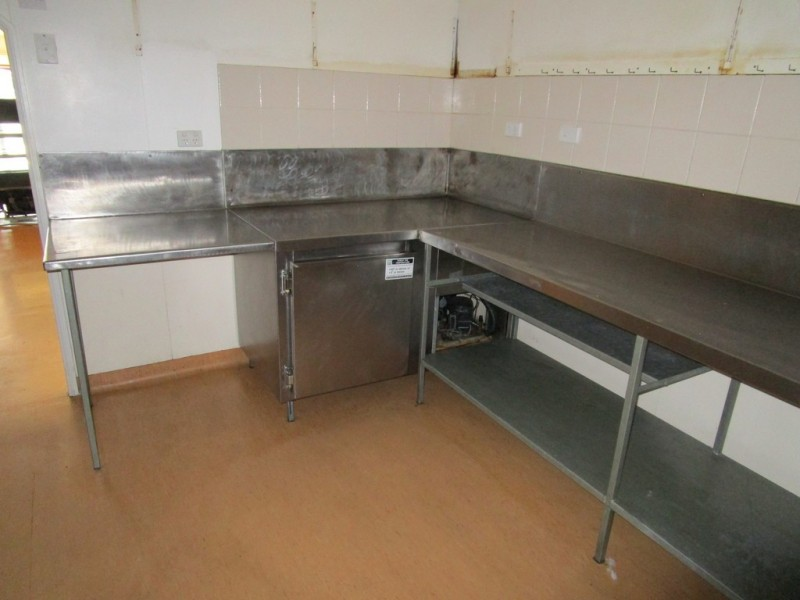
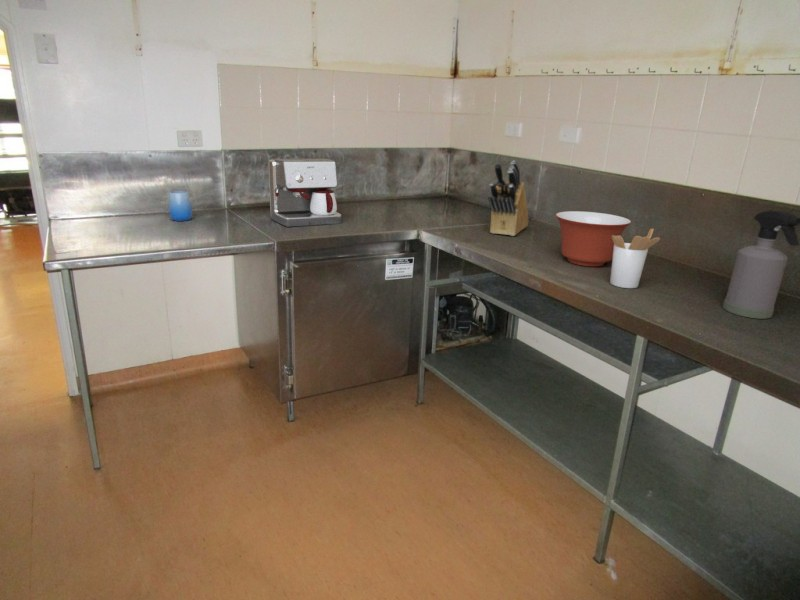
+ mixing bowl [555,210,632,267]
+ spray bottle [722,210,800,320]
+ cup [168,190,193,222]
+ coffee maker [268,158,342,228]
+ knife block [487,160,530,237]
+ utensil holder [609,227,661,289]
